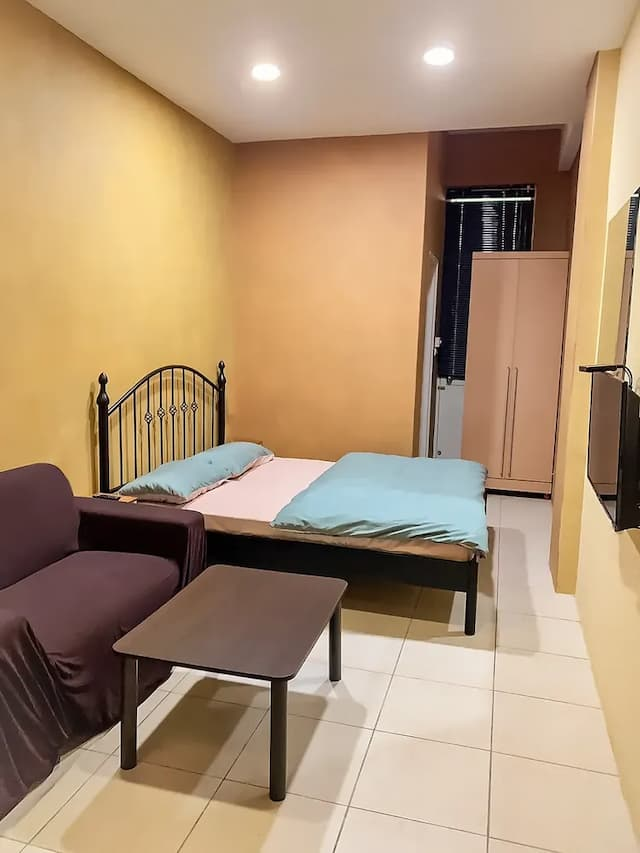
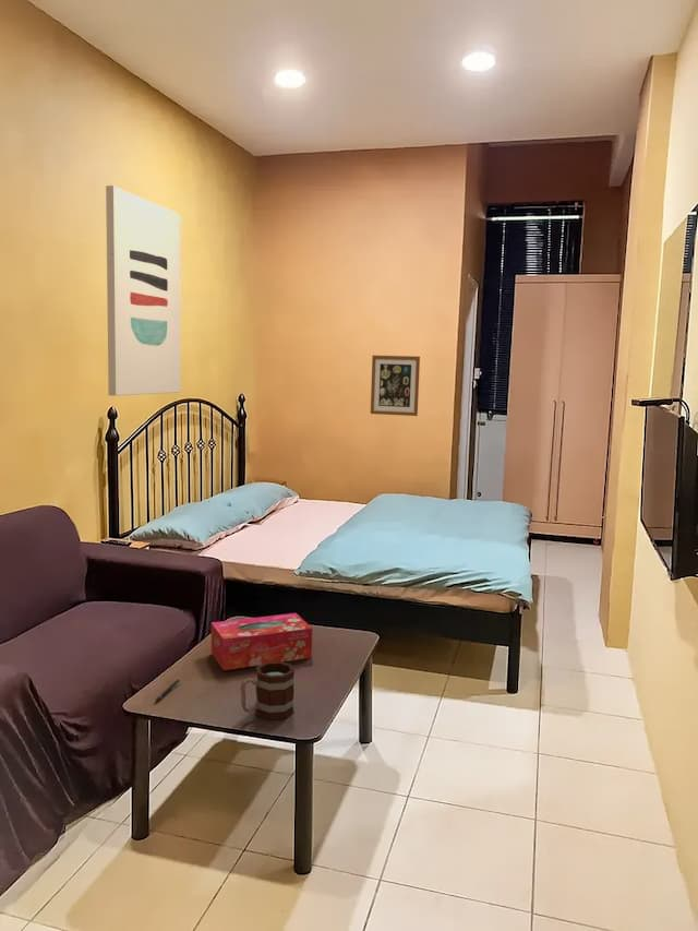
+ wall art [370,355,421,417]
+ tissue box [210,612,313,671]
+ wall art [105,184,182,397]
+ pen [154,678,181,703]
+ mug [240,661,296,721]
